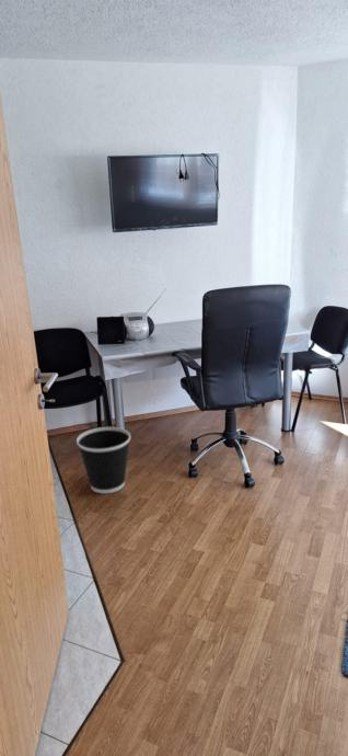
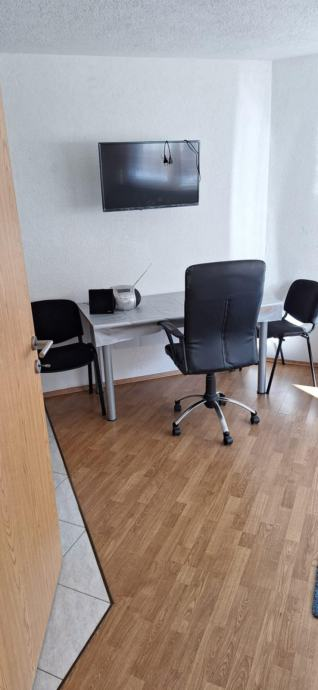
- wastebasket [76,426,131,494]
